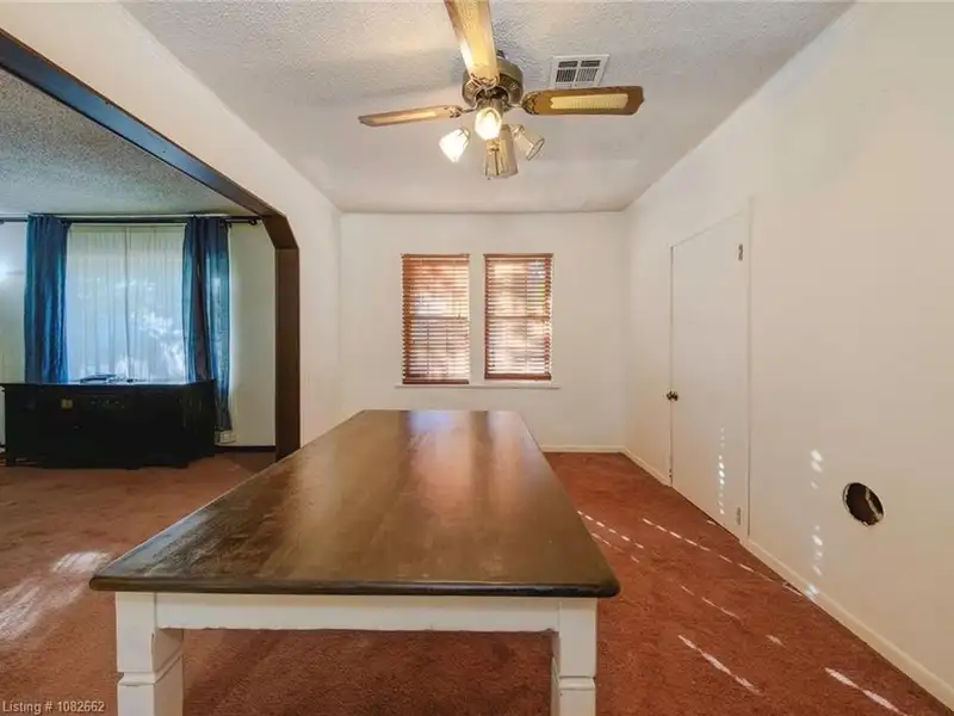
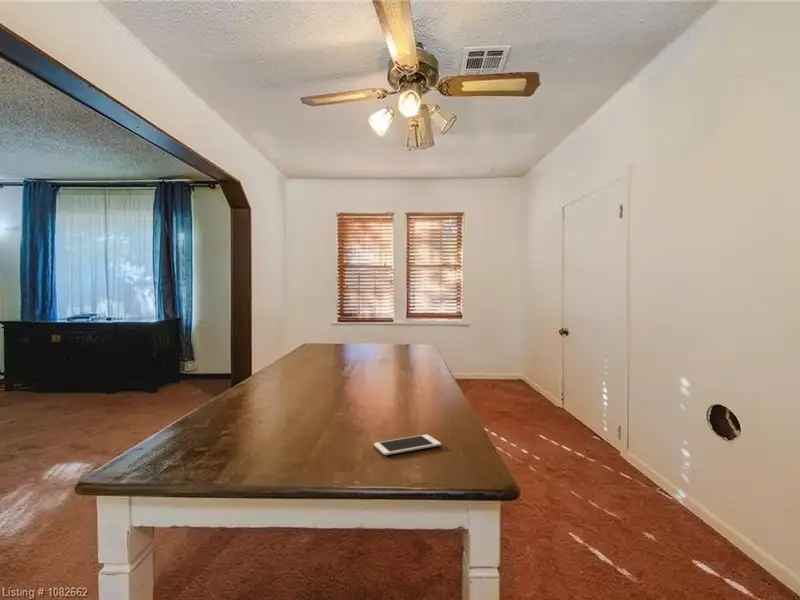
+ cell phone [373,434,442,456]
